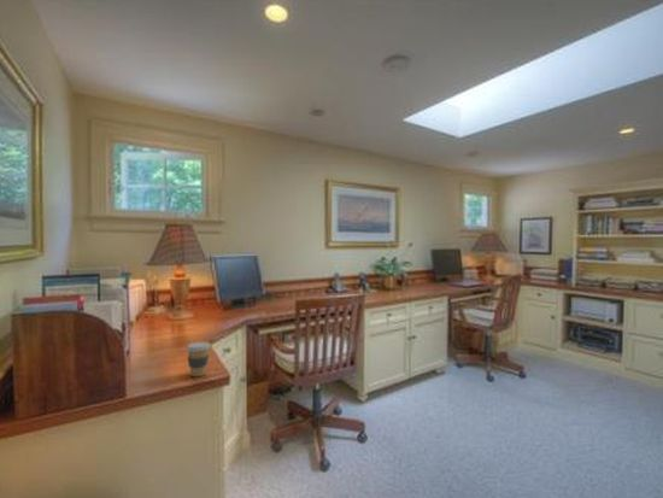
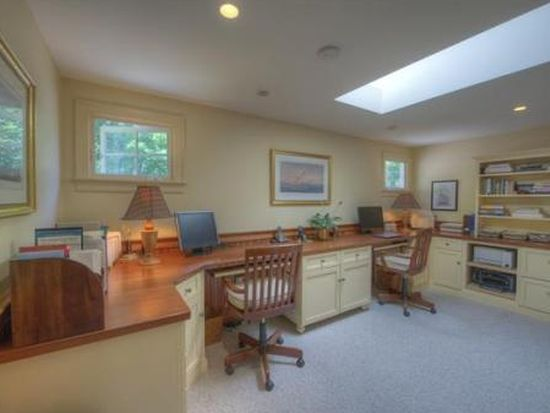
- coffee cup [184,340,211,377]
